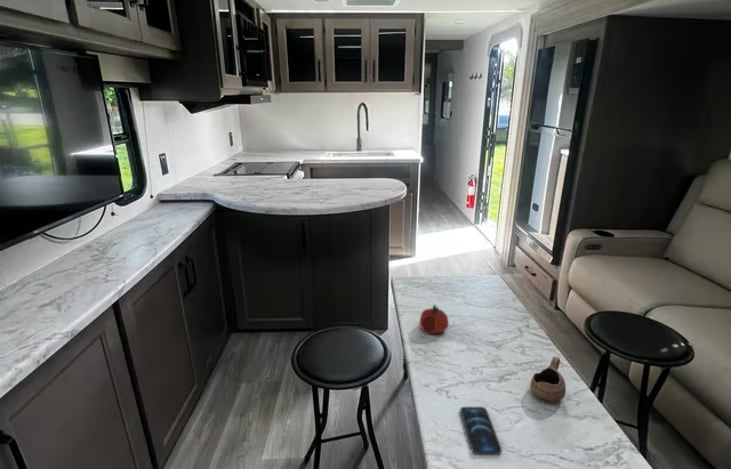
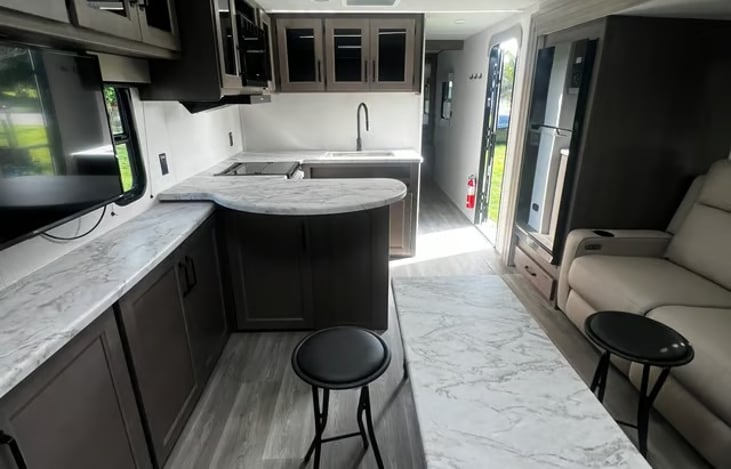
- smartphone [459,406,503,455]
- fruit [419,303,450,335]
- cup [529,355,567,402]
